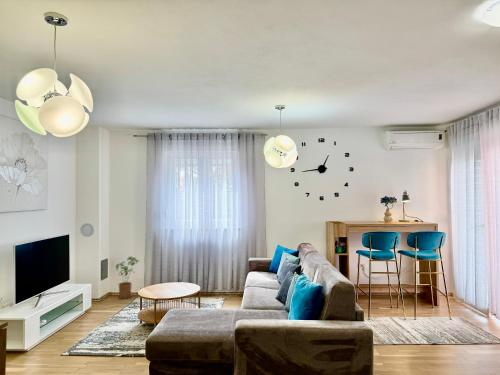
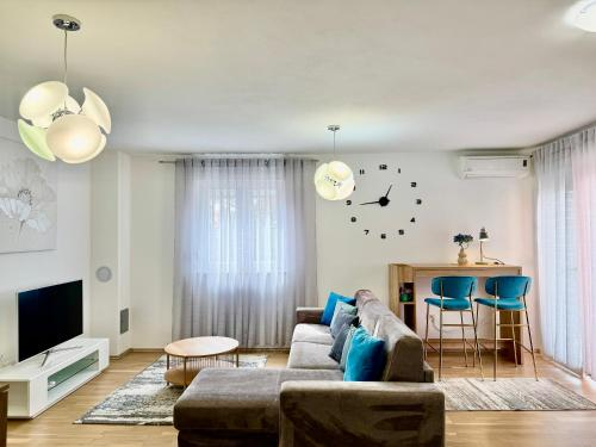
- house plant [115,256,140,300]
